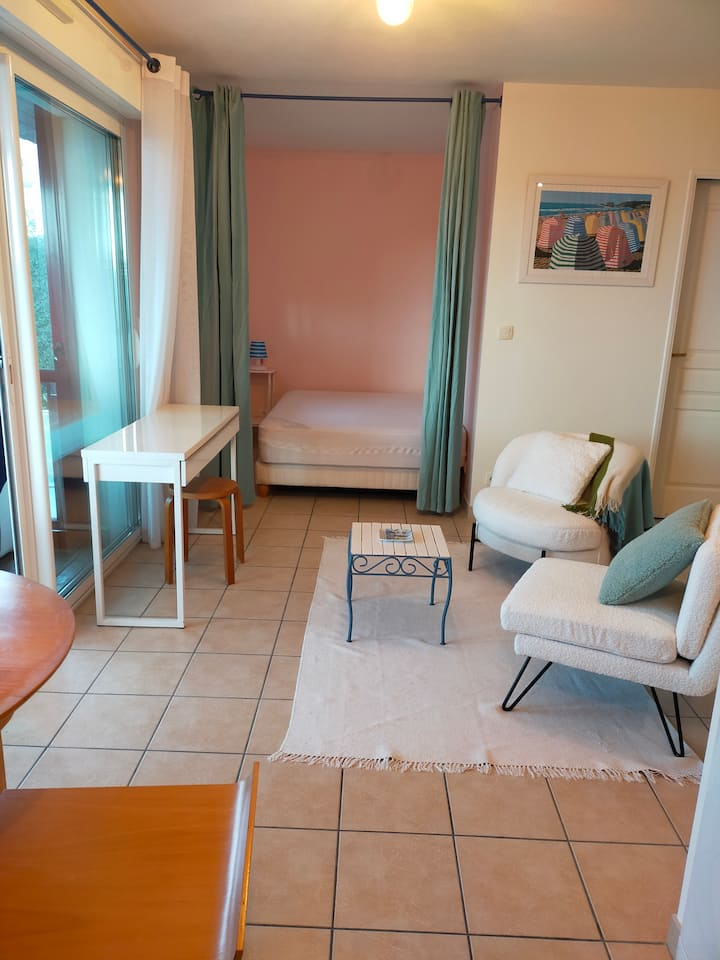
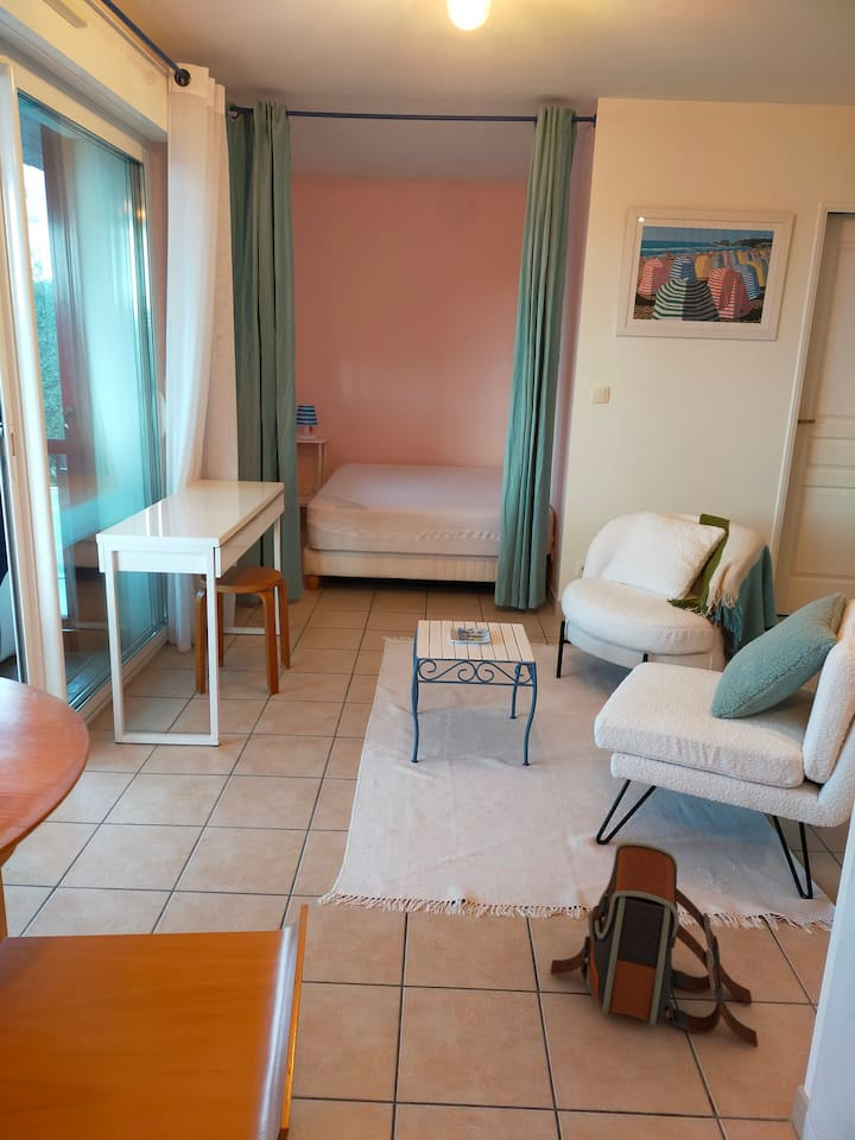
+ backpack [550,841,759,1049]
